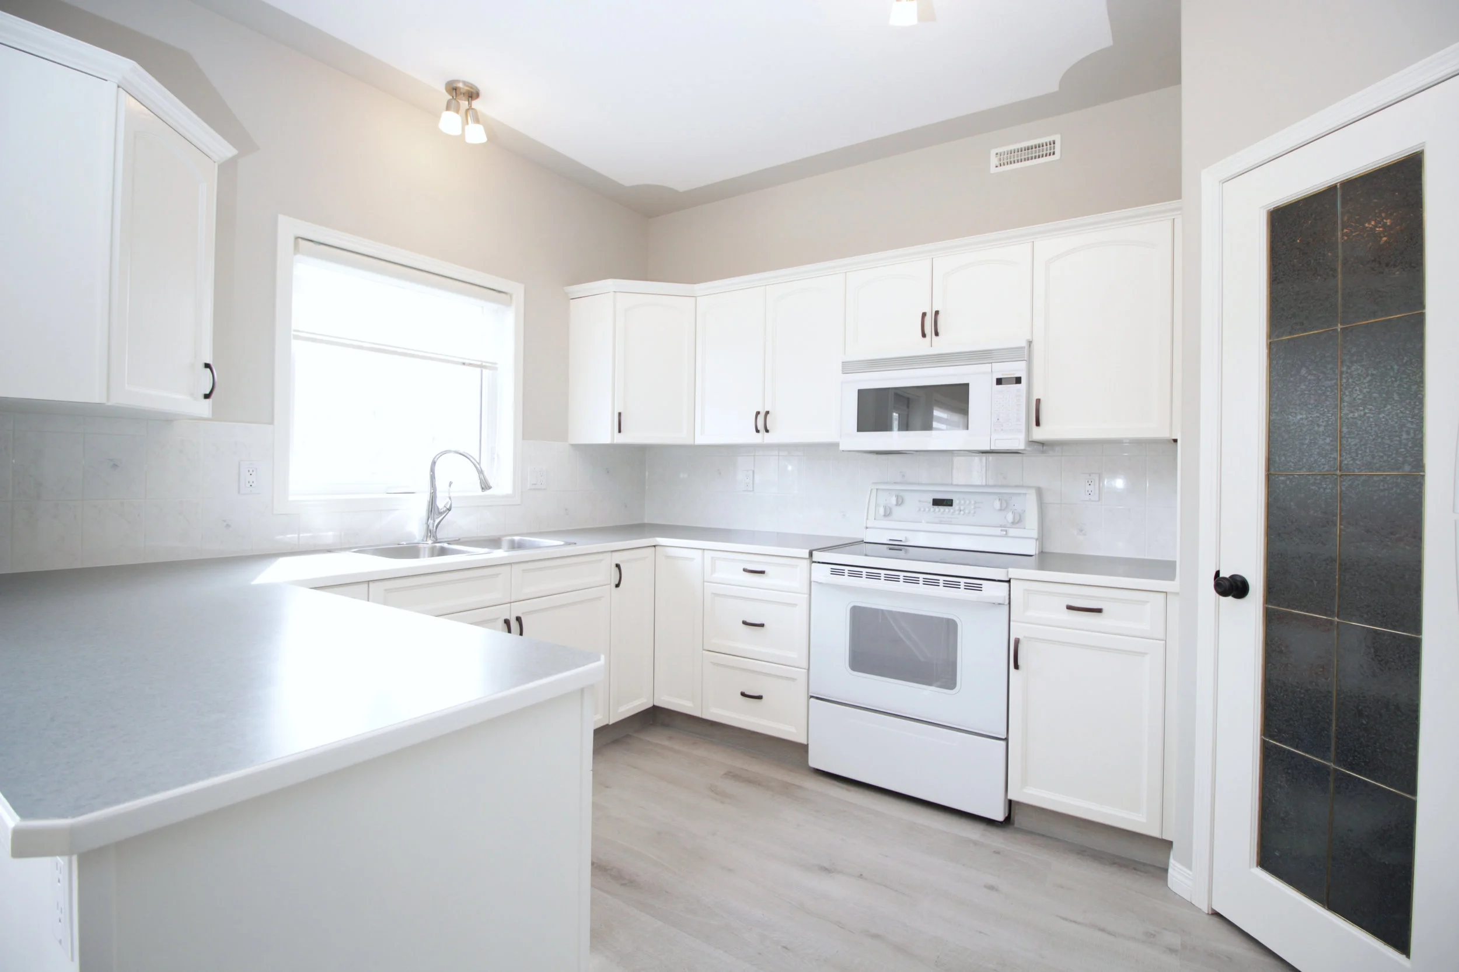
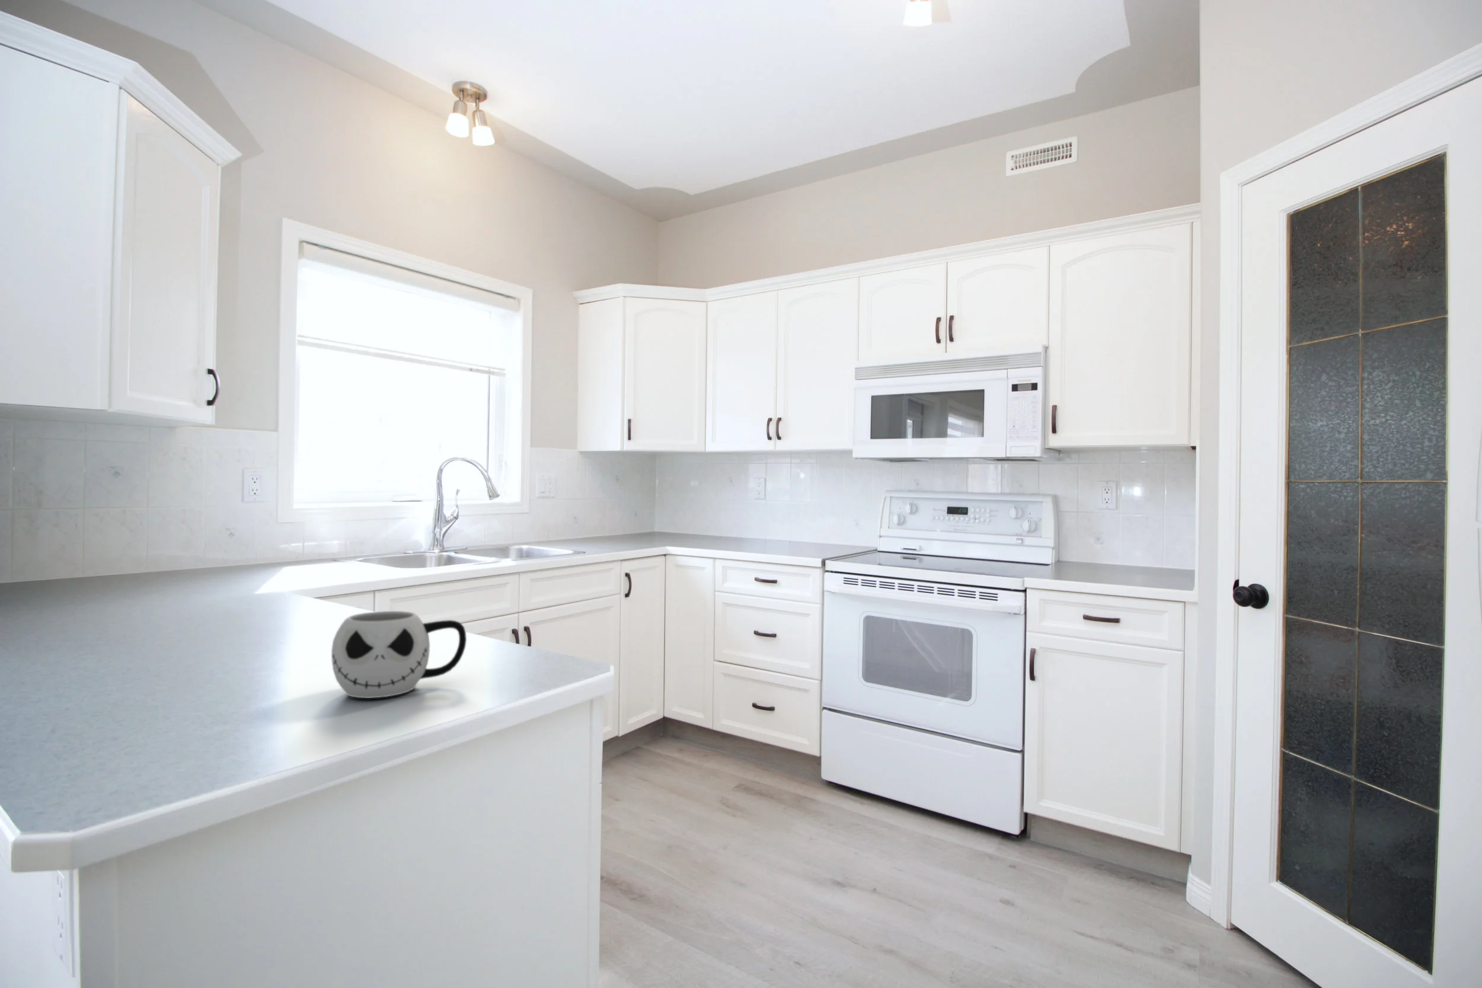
+ mug [331,611,468,699]
